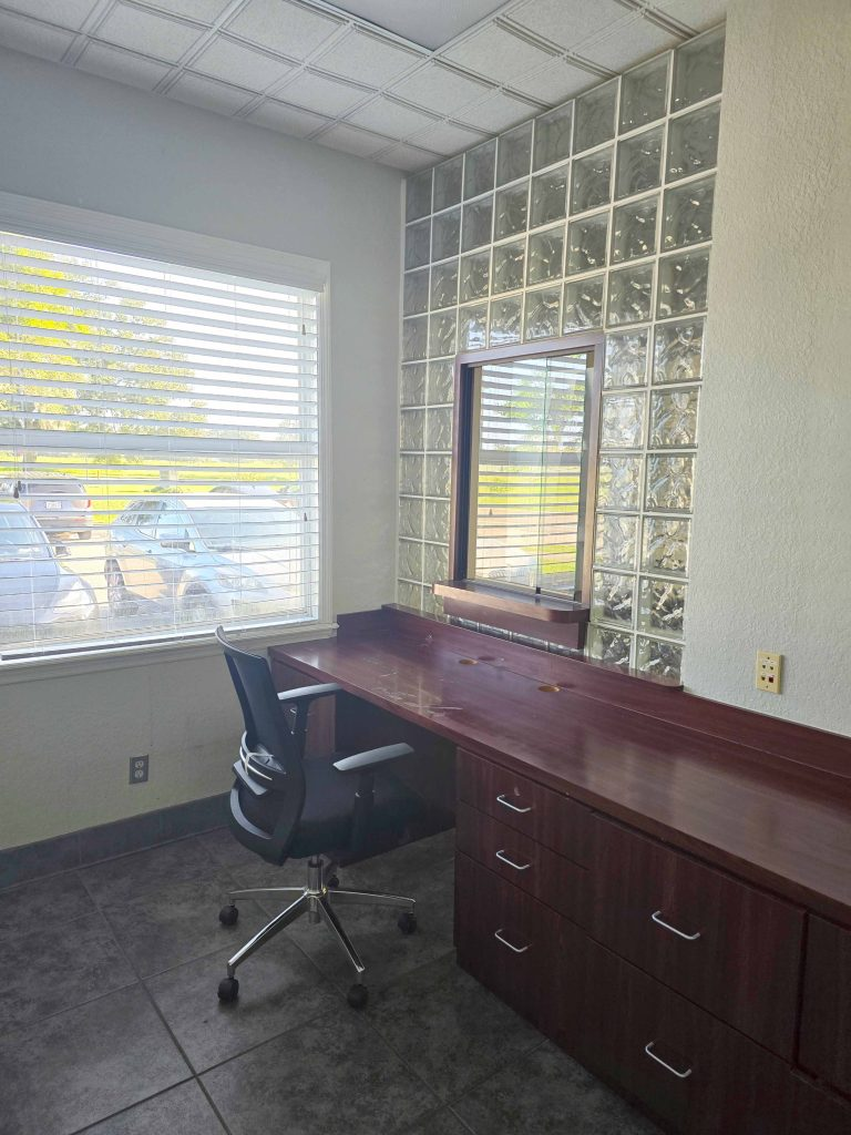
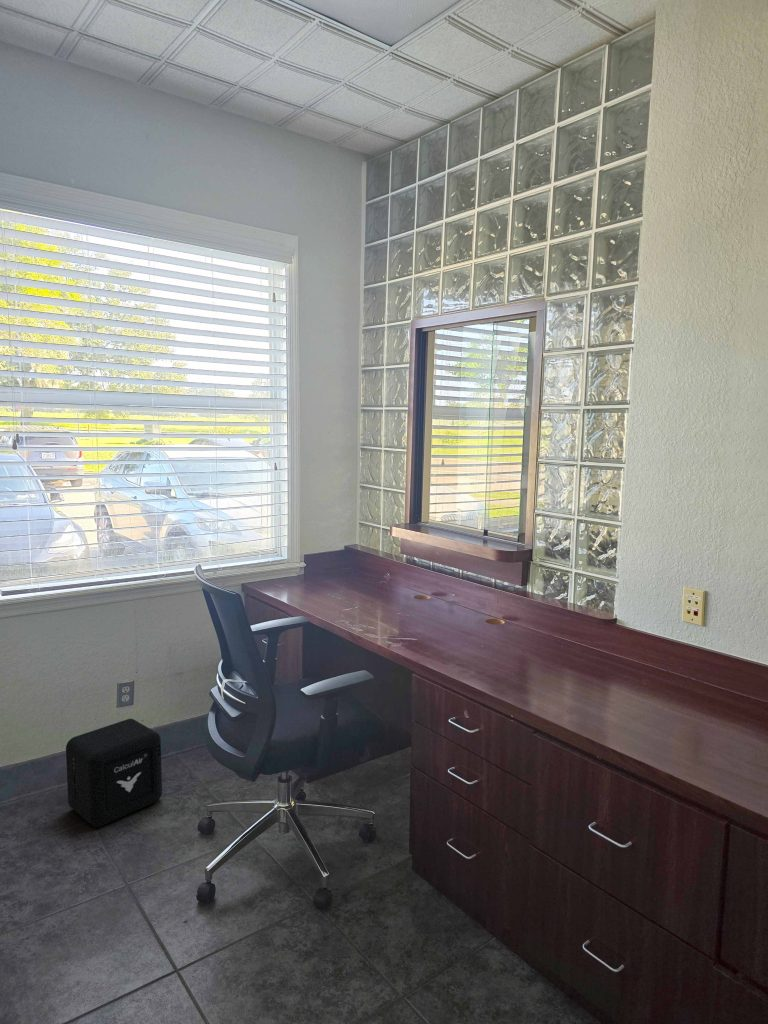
+ air purifier [65,718,163,828]
